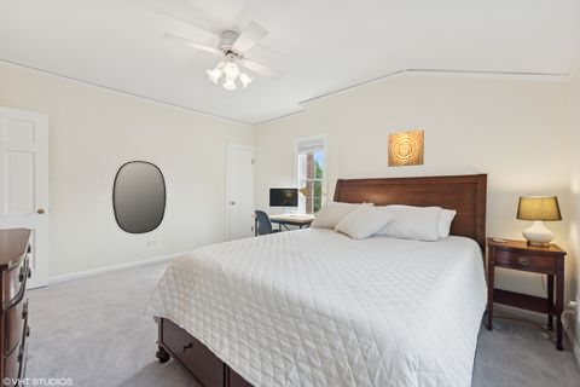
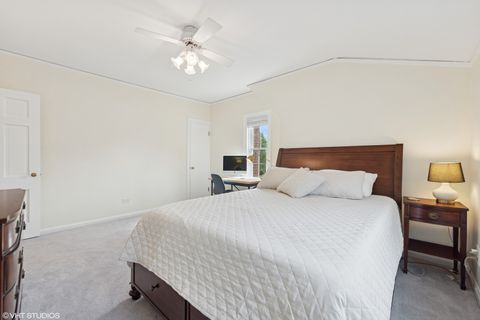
- home mirror [111,160,168,235]
- wall art [387,128,425,168]
